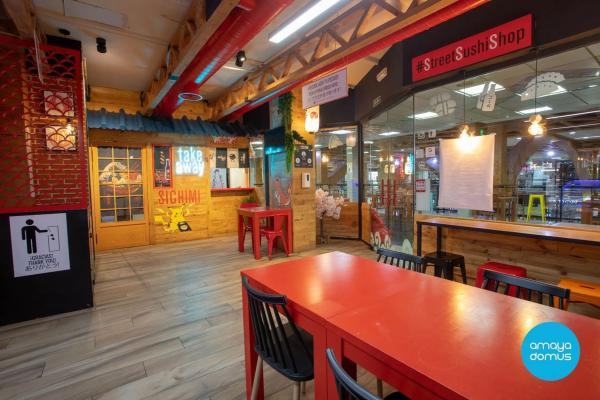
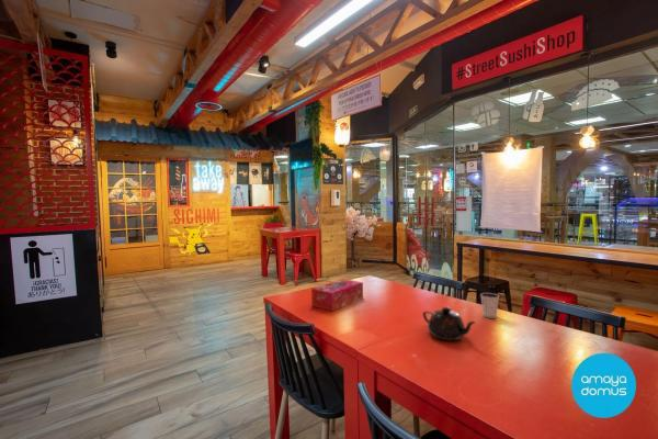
+ teapot [422,305,477,341]
+ dixie cup [479,292,500,319]
+ tissue box [310,278,364,313]
